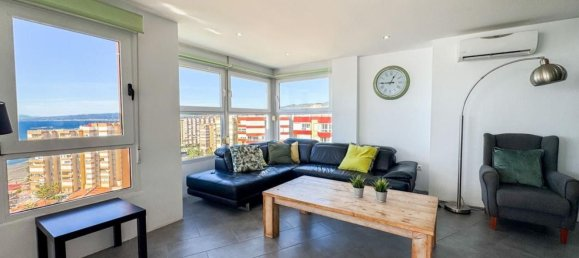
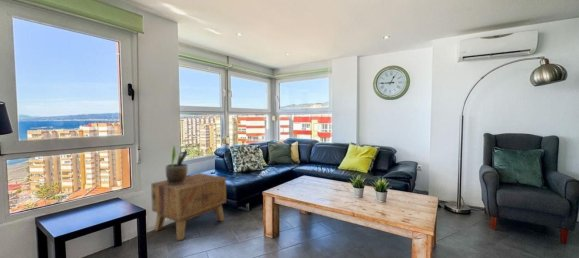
+ side table [150,172,227,242]
+ potted plant [165,145,189,185]
